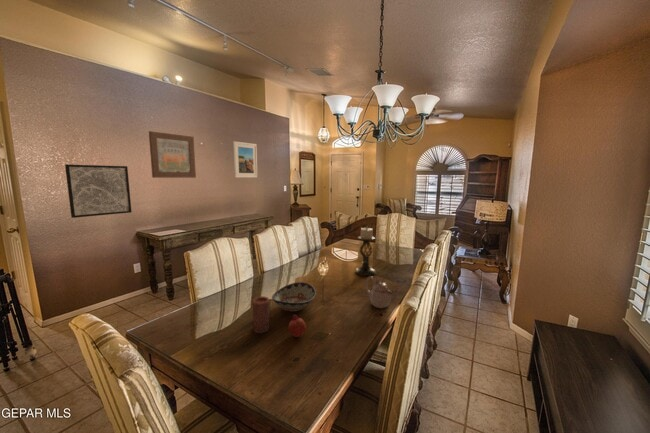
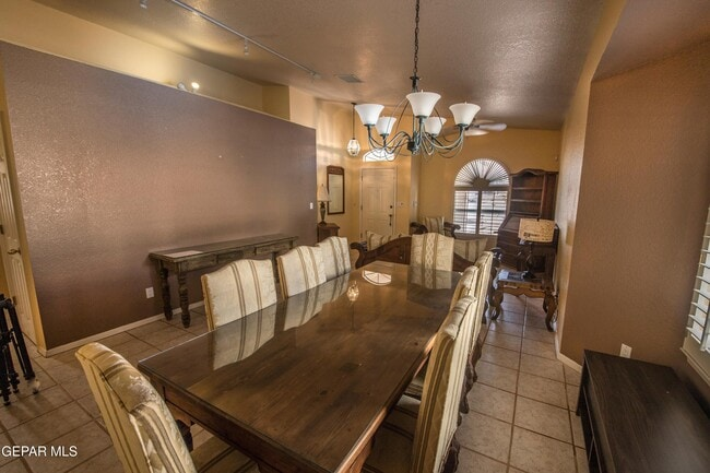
- wall art [64,163,133,219]
- fruit [287,314,307,338]
- teapot [364,276,395,309]
- candle [252,295,270,334]
- candle holder [355,226,377,277]
- decorative bowl [271,281,317,313]
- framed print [232,140,258,179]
- wall art [148,130,197,179]
